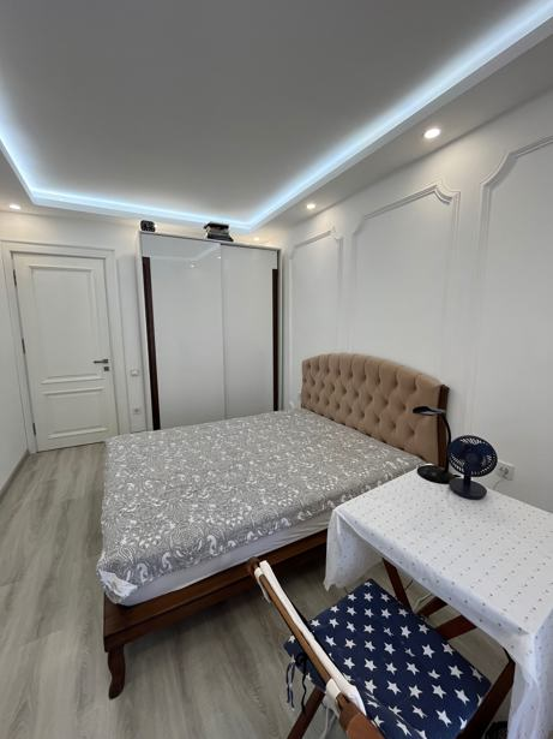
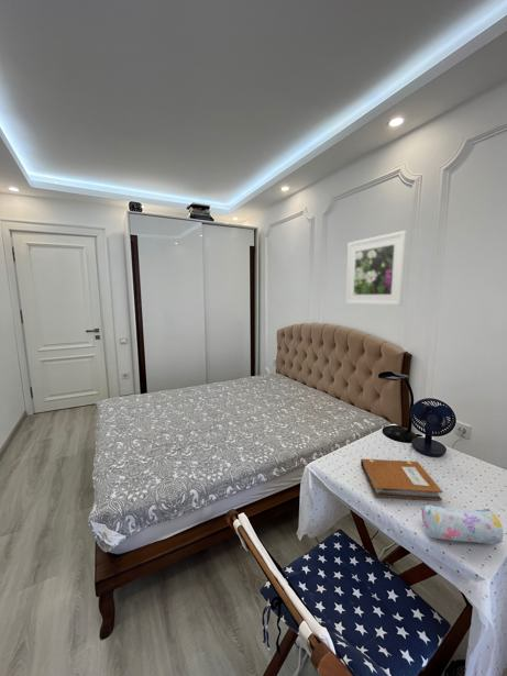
+ pencil case [421,505,504,545]
+ notebook [360,458,443,501]
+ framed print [344,230,408,307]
